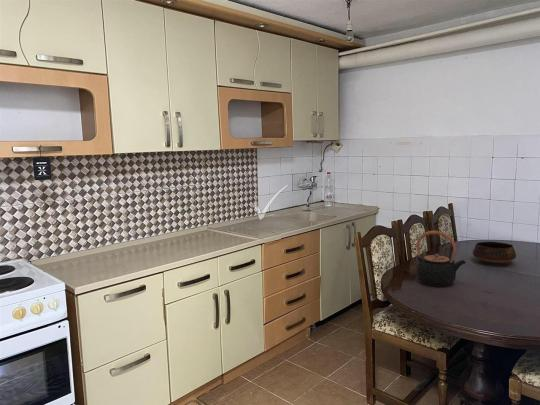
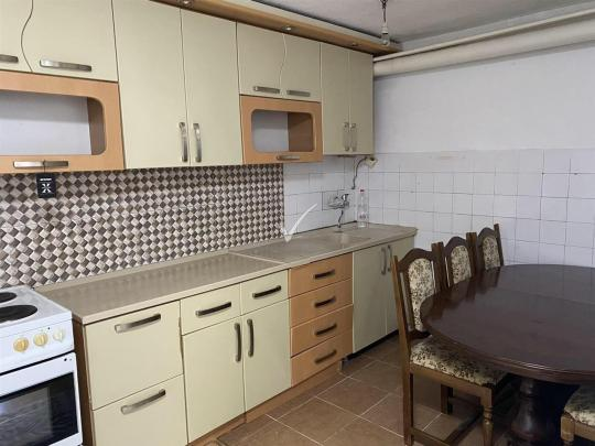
- bowl [472,241,517,264]
- teapot [415,230,467,287]
